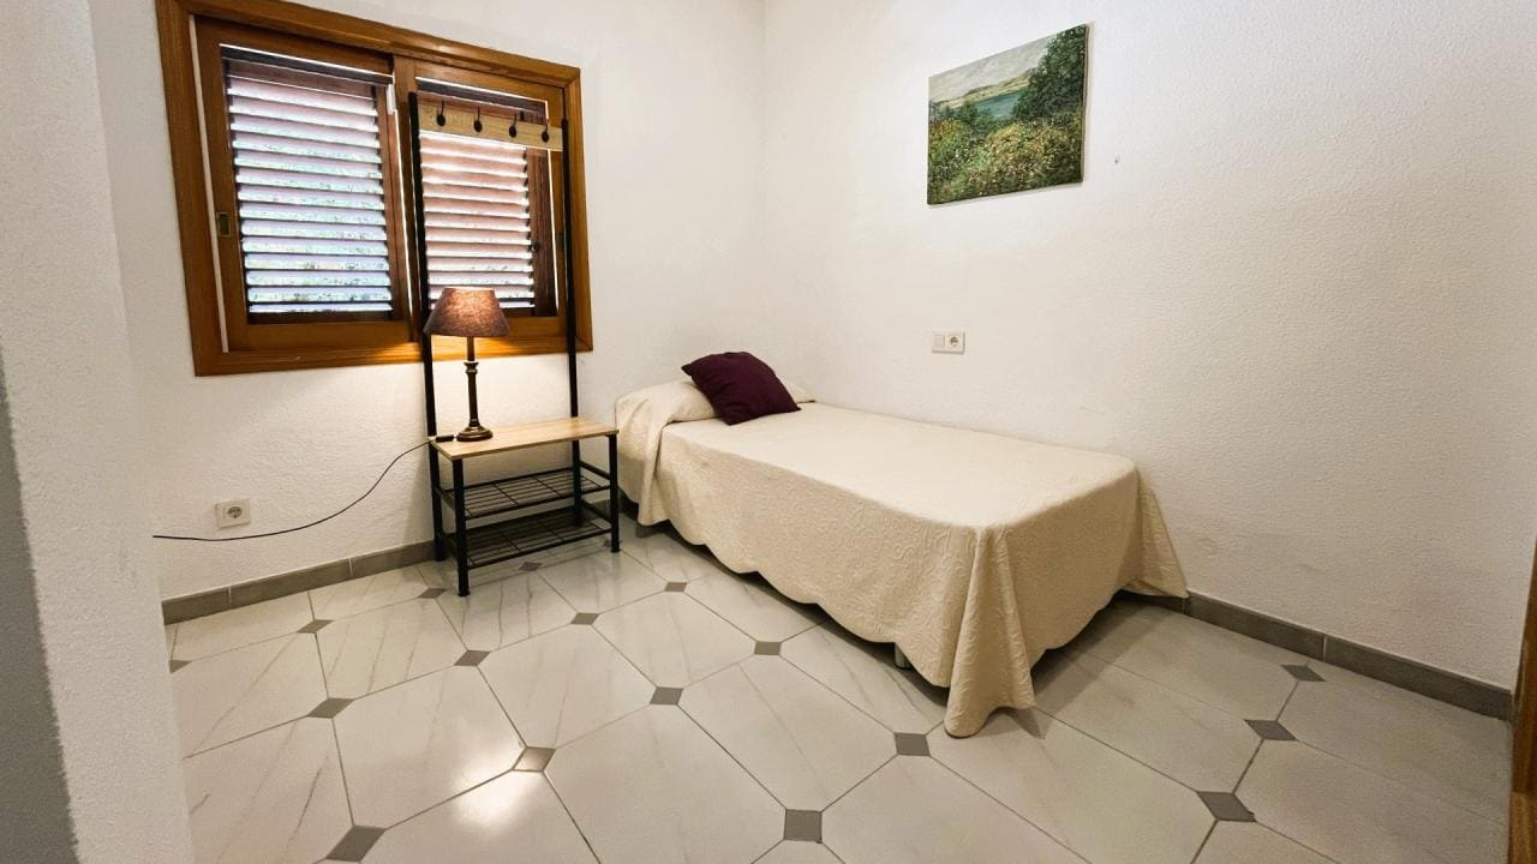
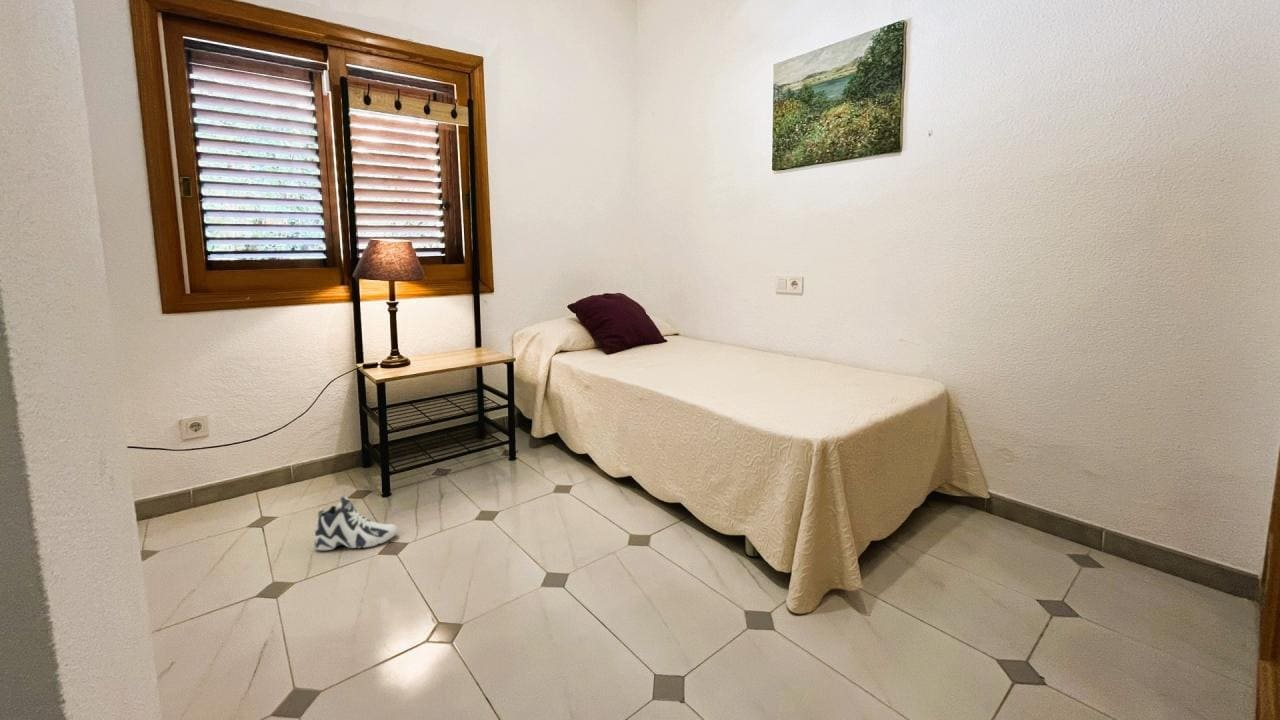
+ sneaker [313,495,398,551]
